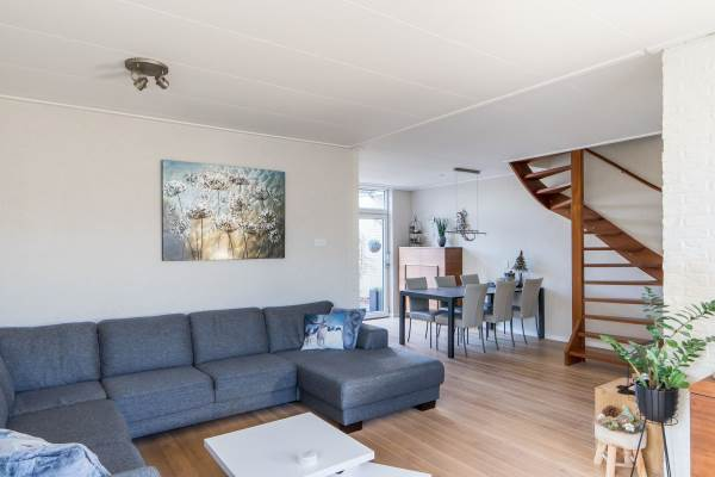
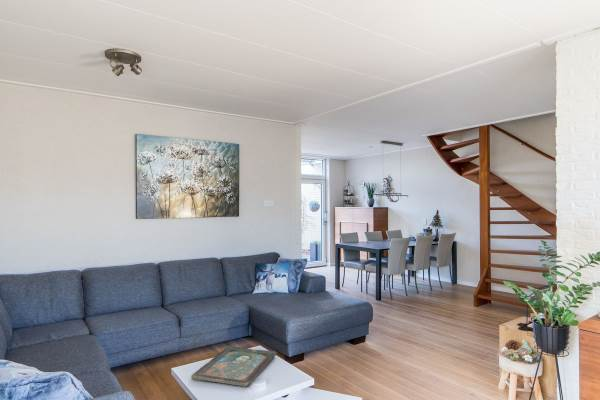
+ decorative tray [190,345,277,388]
